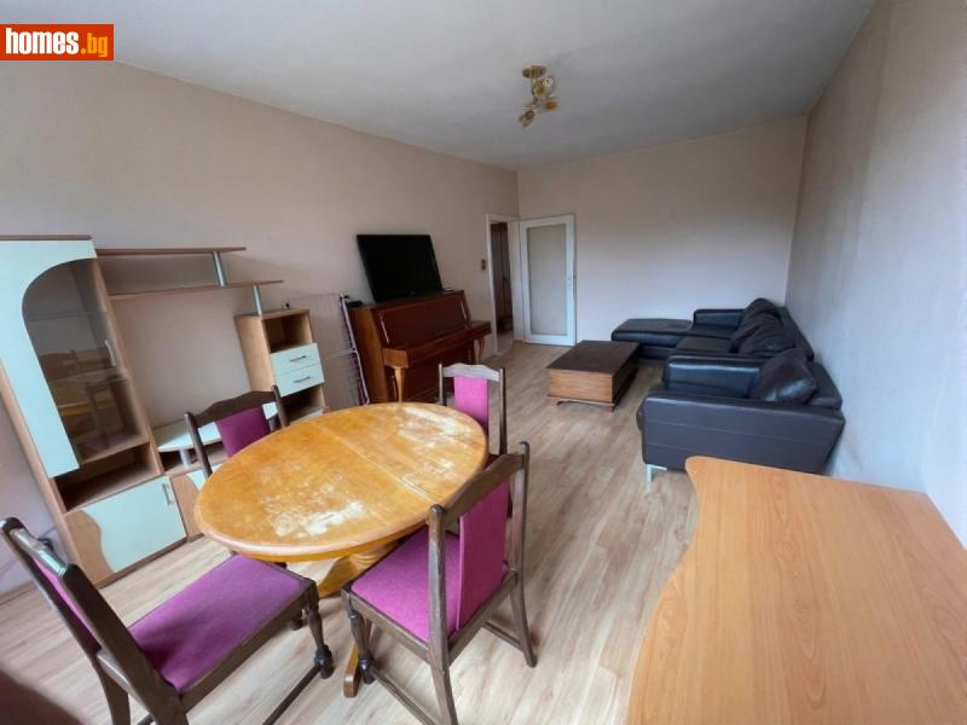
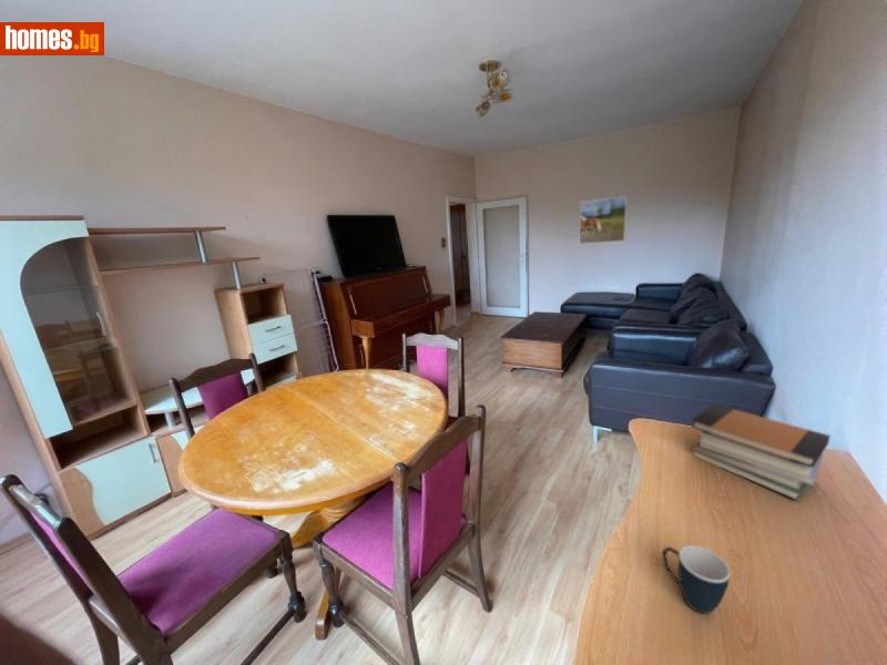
+ book stack [690,403,832,501]
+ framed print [579,195,628,245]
+ mug [661,544,731,615]
